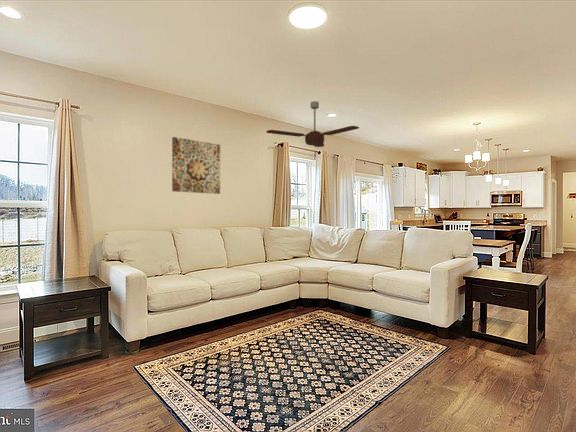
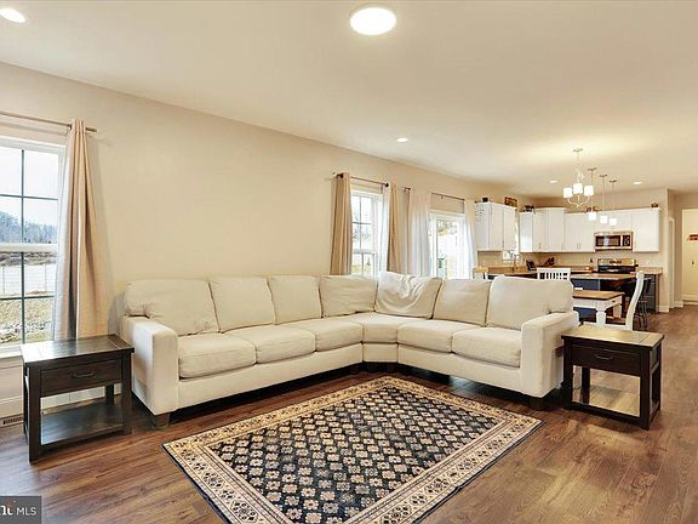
- wall art [171,136,221,195]
- ceiling fan [265,100,360,148]
